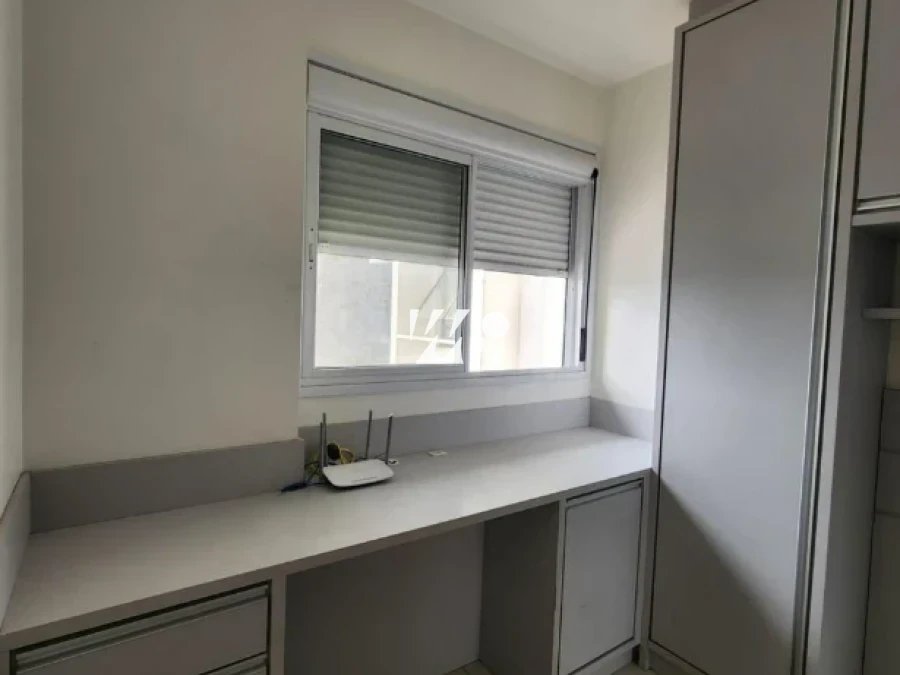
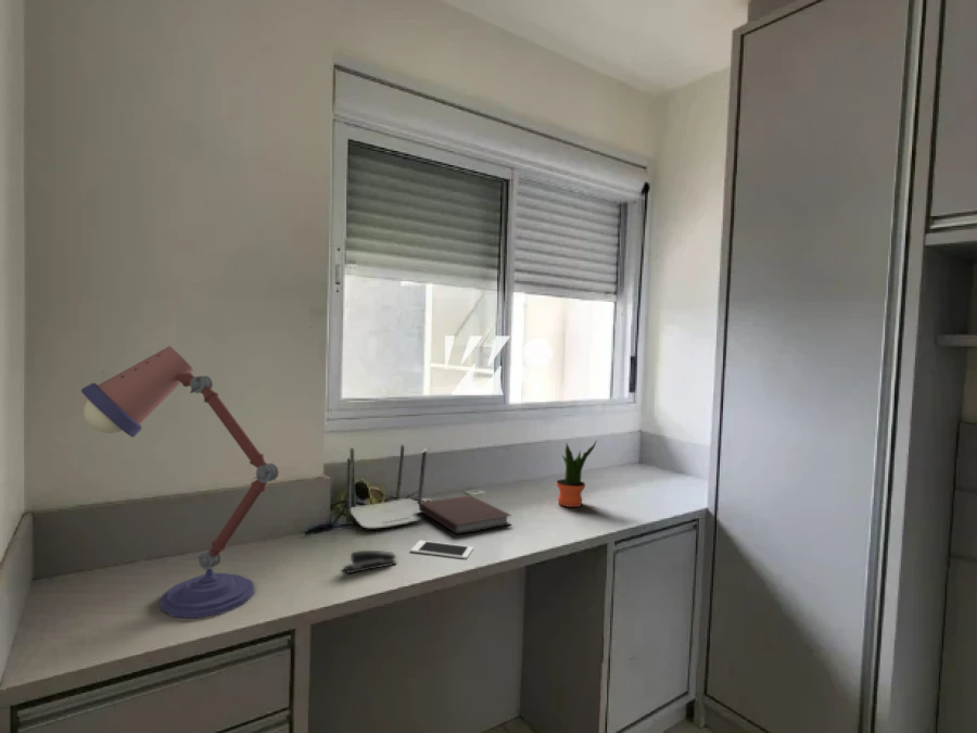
+ cell phone [409,540,474,560]
+ stapler [343,549,398,574]
+ desk lamp [80,345,280,619]
+ notebook [418,494,513,535]
+ potted plant [556,439,598,508]
